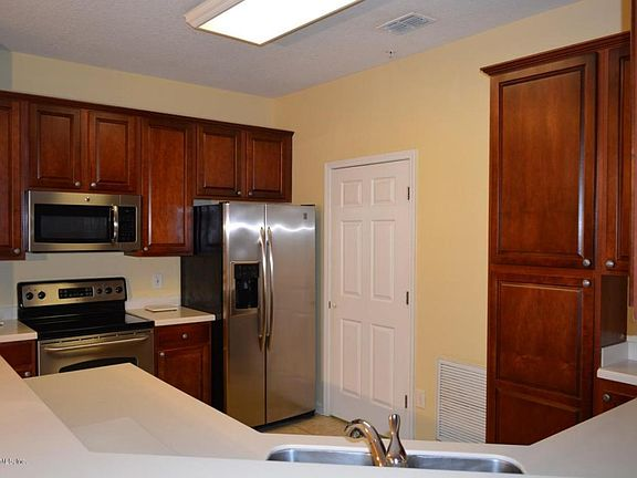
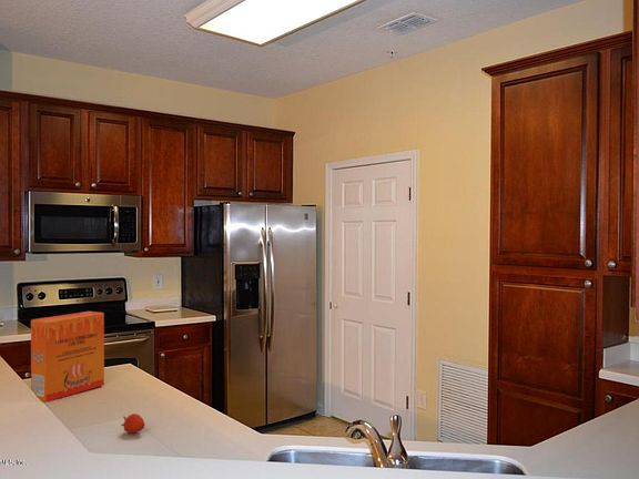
+ cereal box [30,310,105,402]
+ fruit [120,412,146,435]
